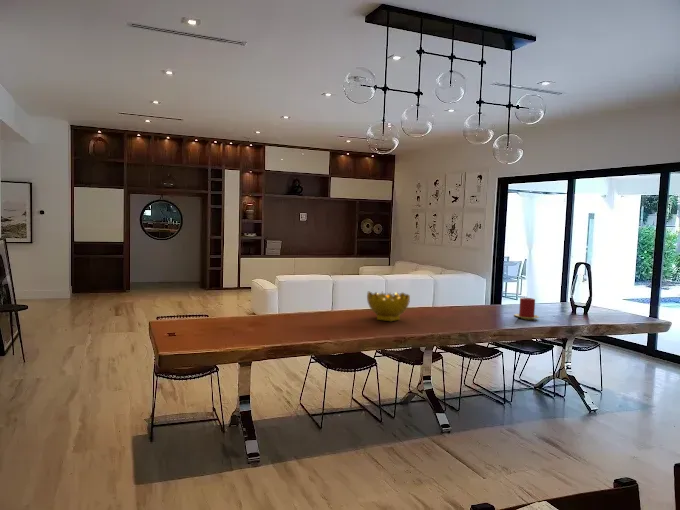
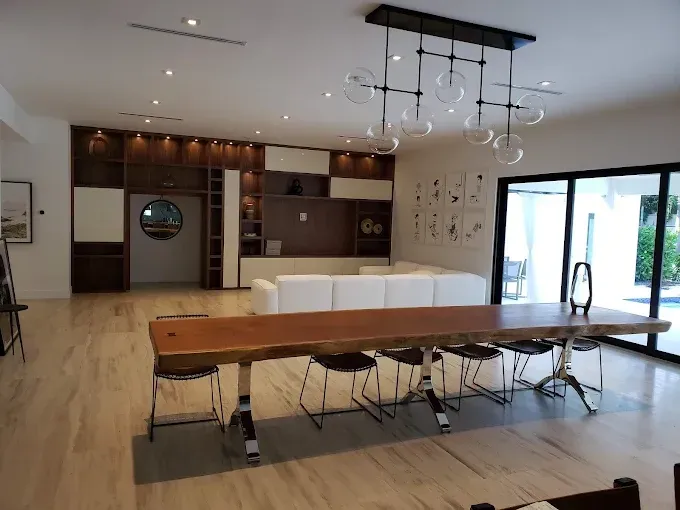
- decorative bowl [366,291,411,322]
- candle [513,297,540,320]
